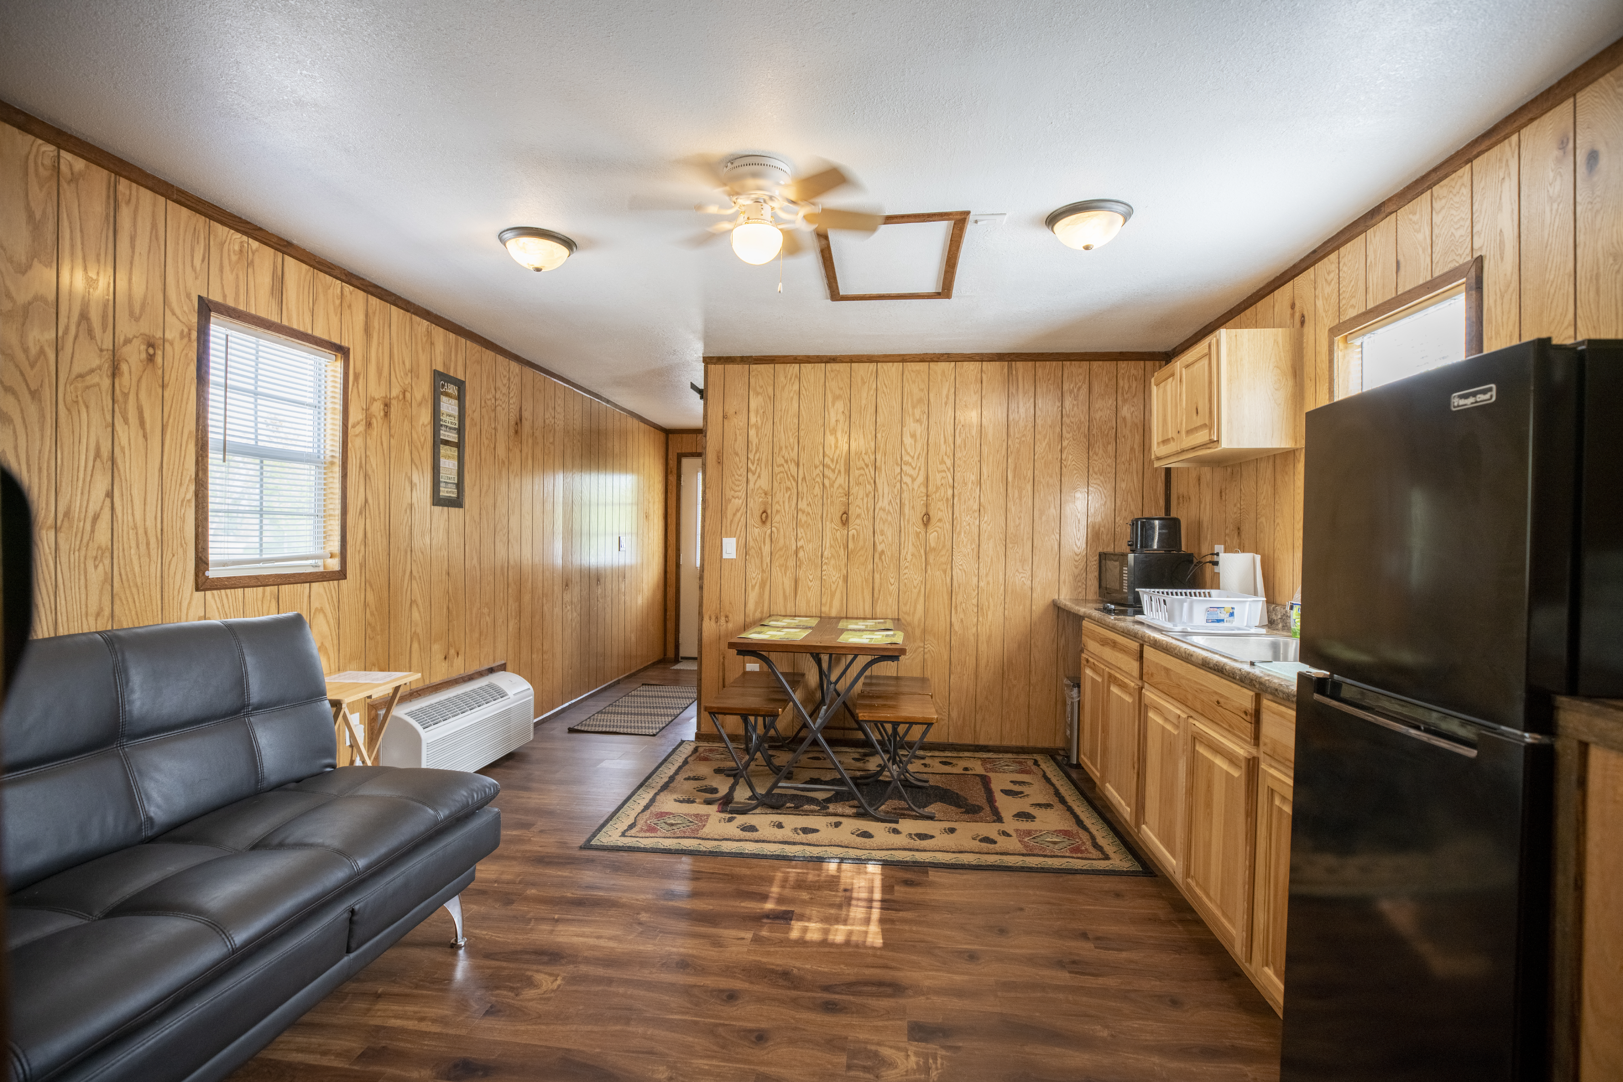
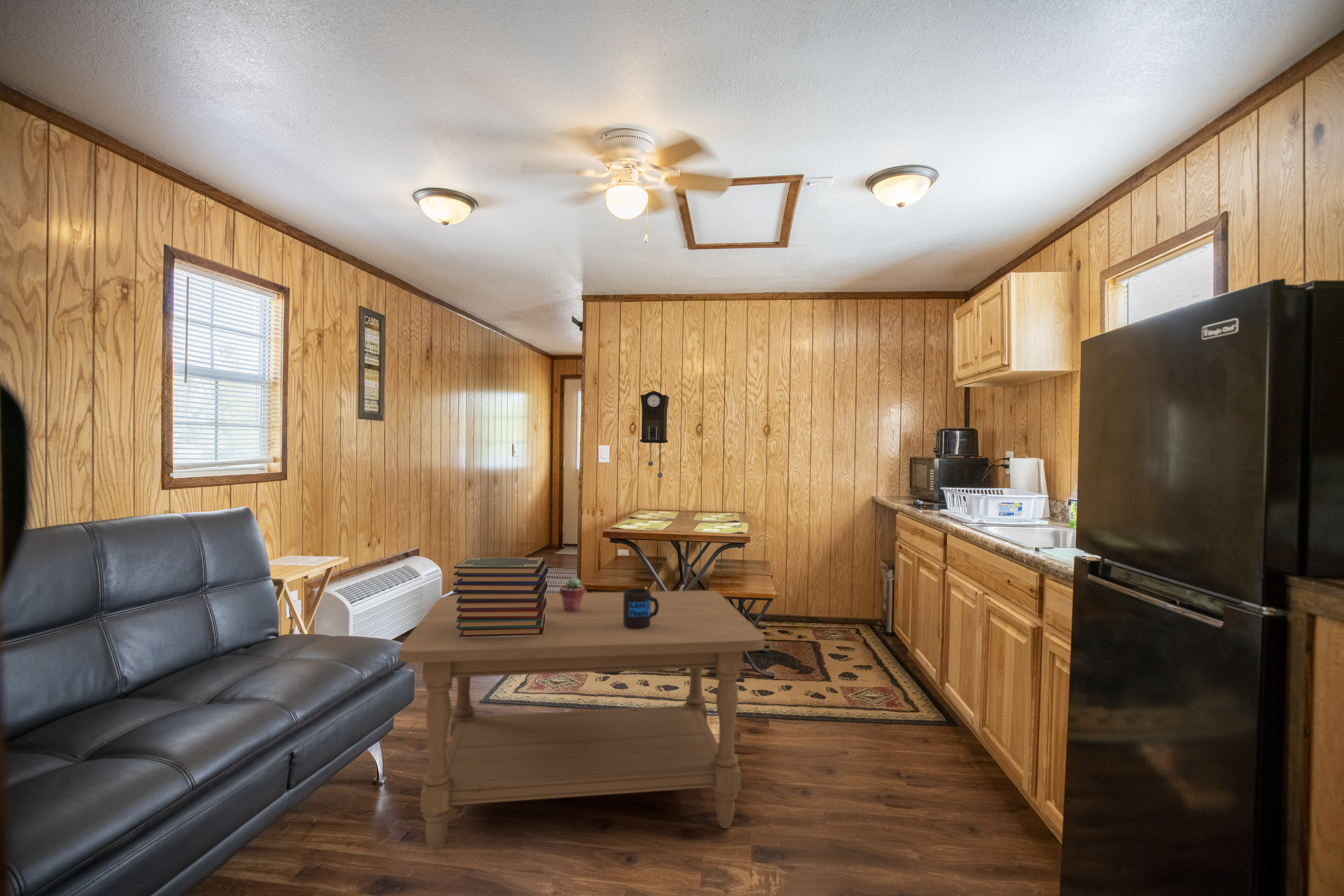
+ book stack [453,557,548,637]
+ coffee table [399,590,765,852]
+ mug [623,588,659,629]
+ pendulum clock [640,391,669,478]
+ potted succulent [559,577,585,612]
